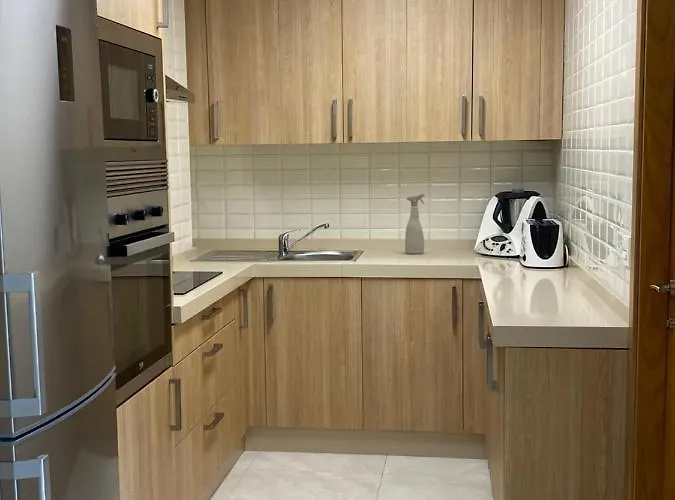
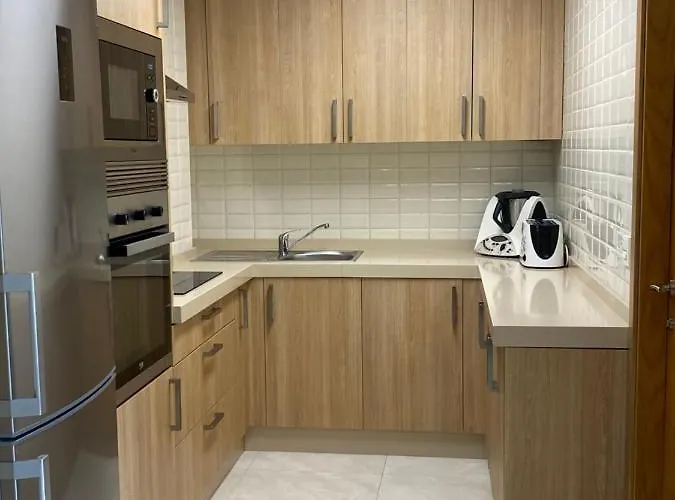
- spray bottle [404,193,426,255]
